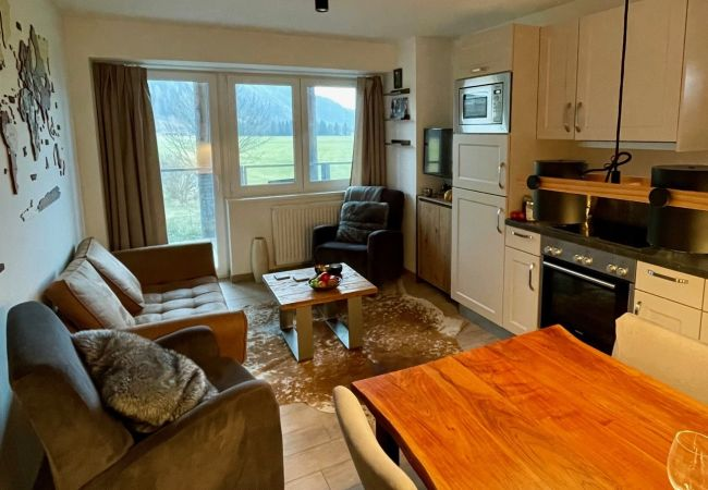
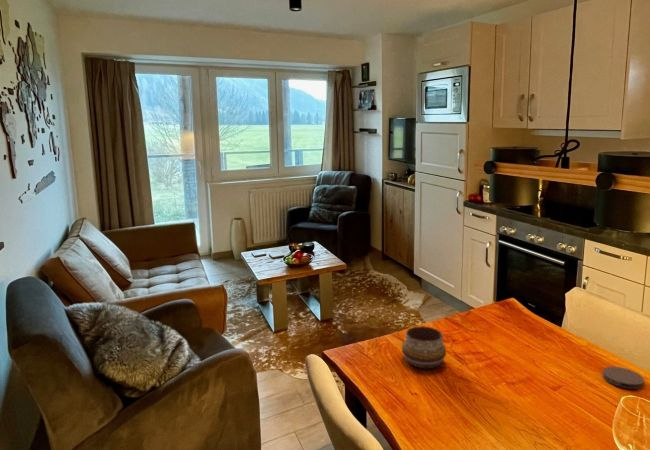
+ coaster [601,366,645,390]
+ decorative bowl [401,325,447,369]
